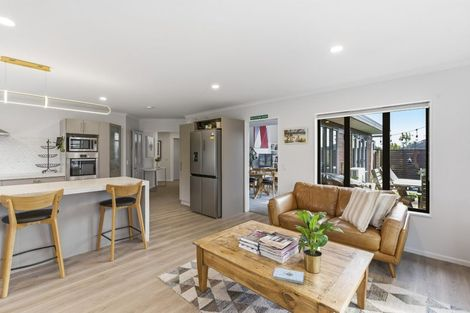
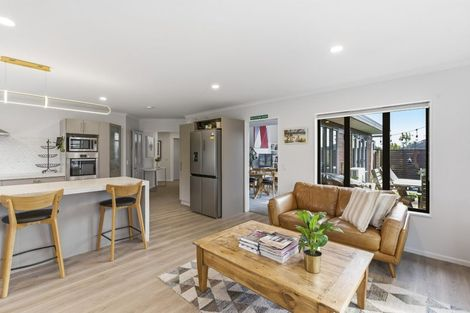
- notepad [272,267,305,285]
